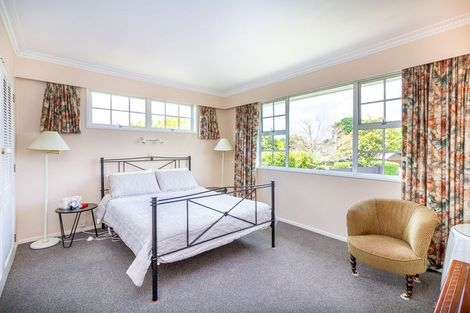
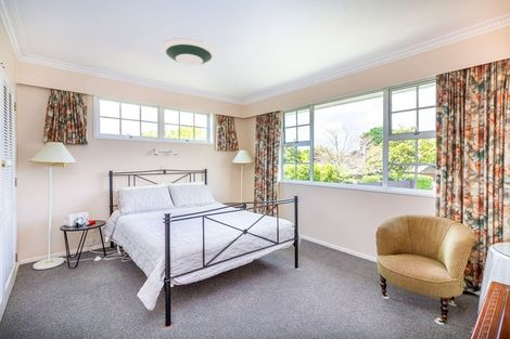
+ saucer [161,37,217,67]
